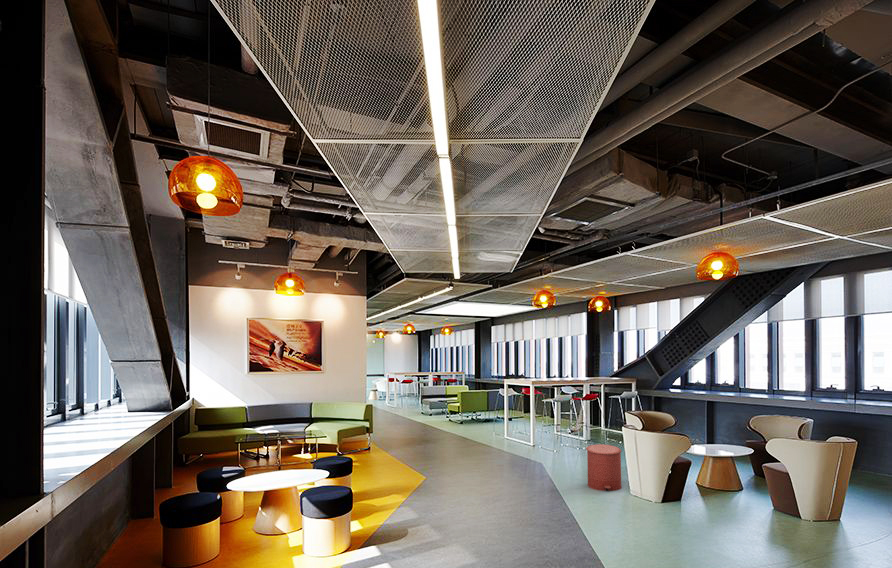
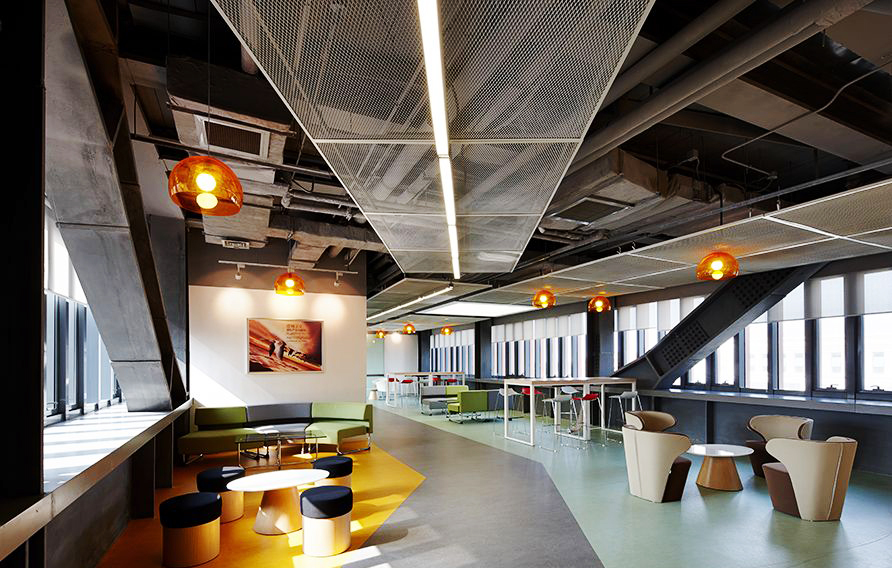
- trash can [585,443,622,492]
